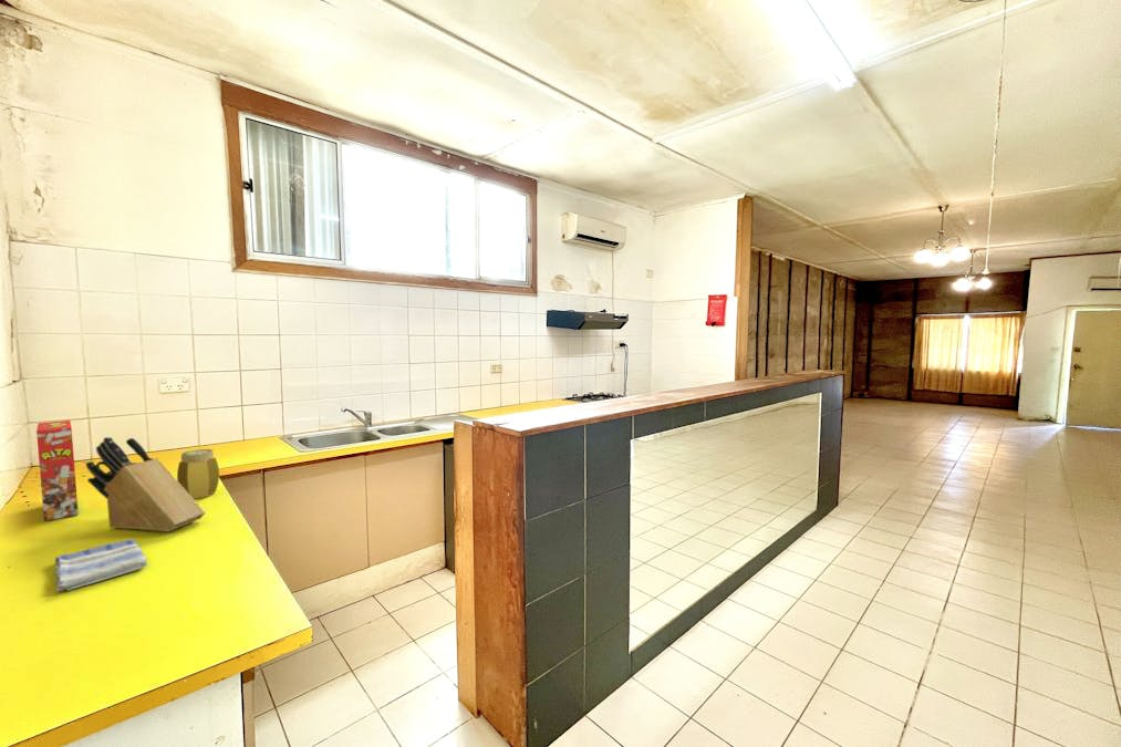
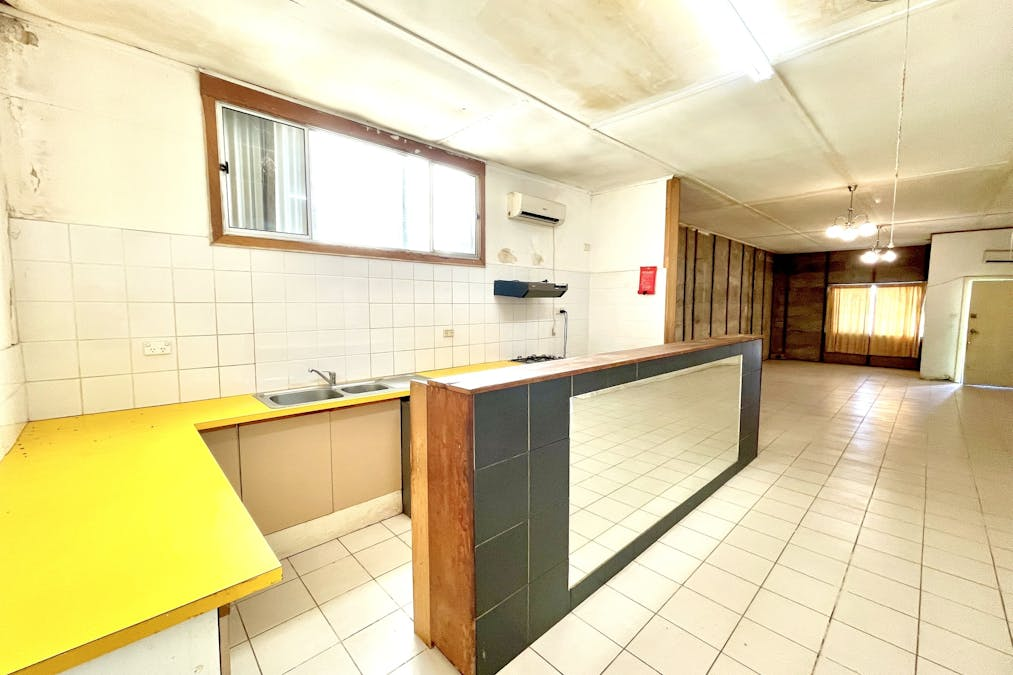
- cereal box [35,419,80,522]
- knife block [85,436,207,532]
- dish towel [54,538,148,592]
- jar [176,448,220,500]
